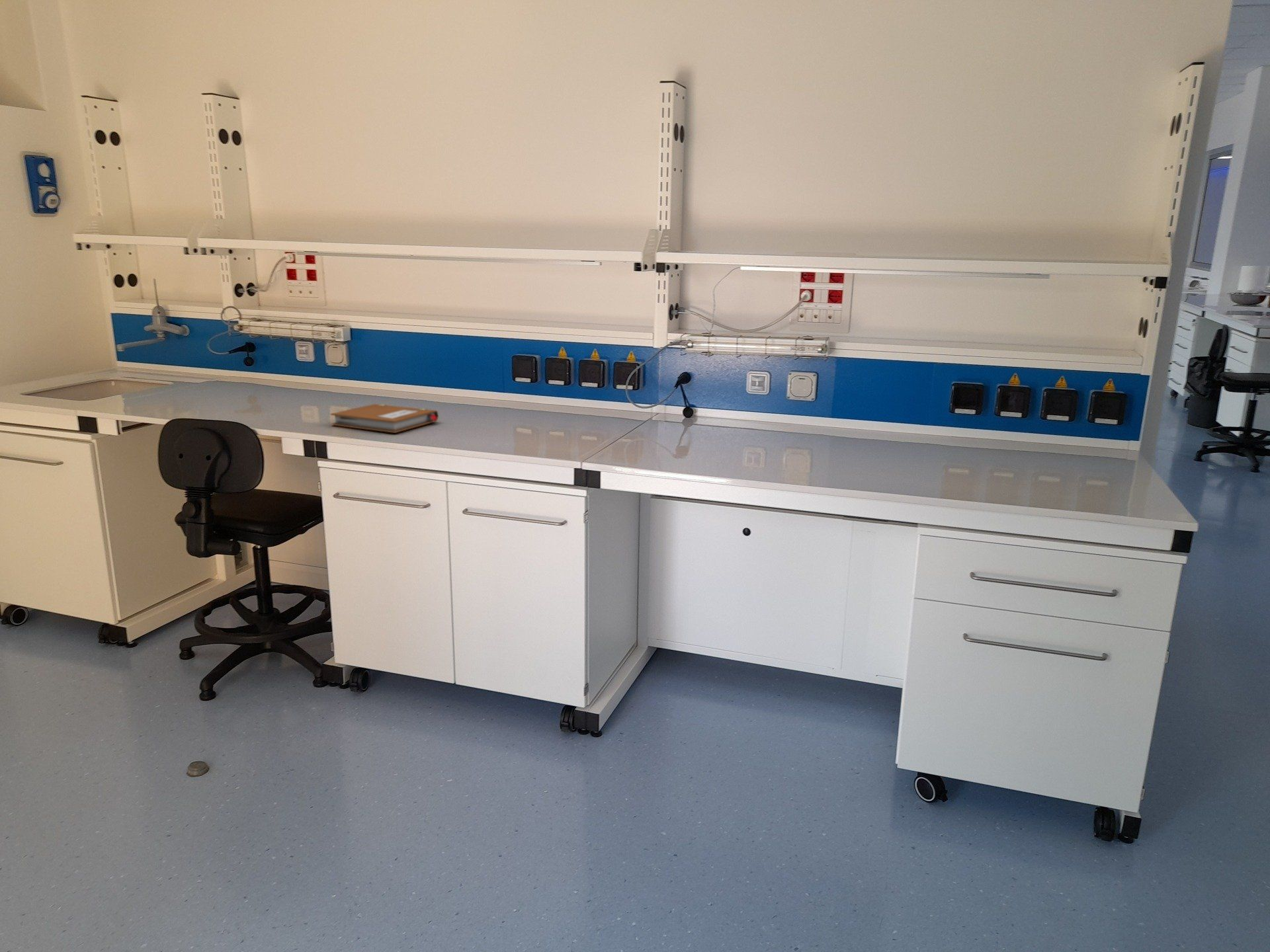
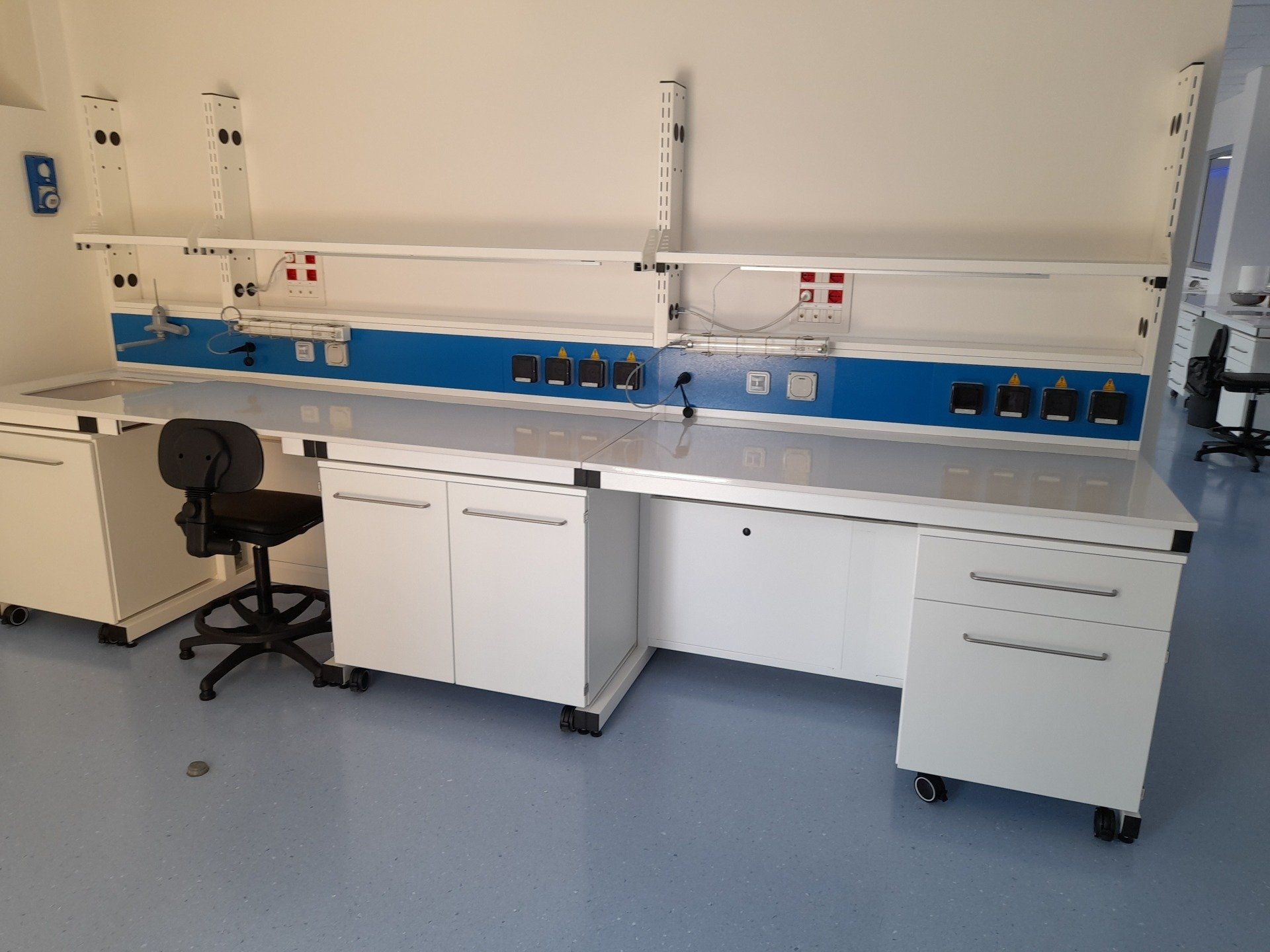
- notebook [330,403,439,434]
